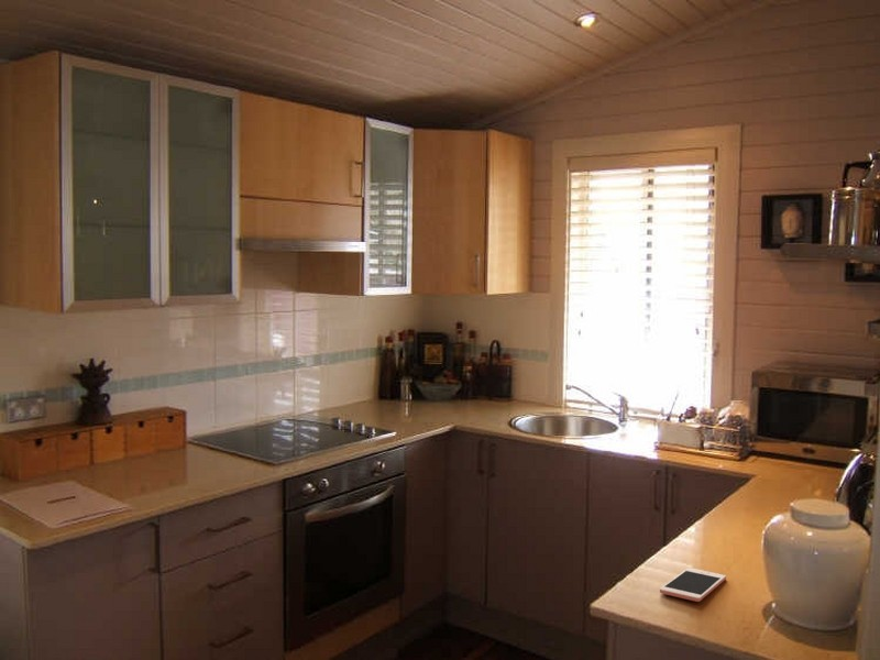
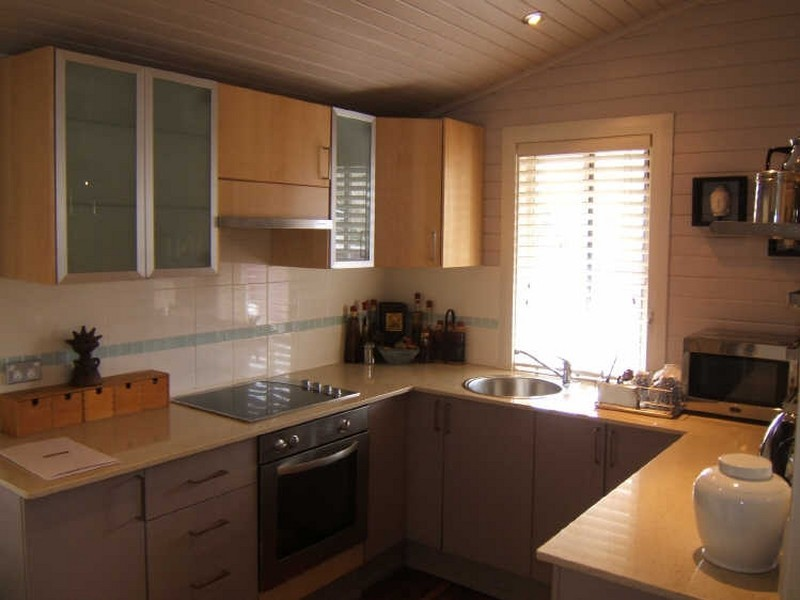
- cell phone [659,566,727,603]
